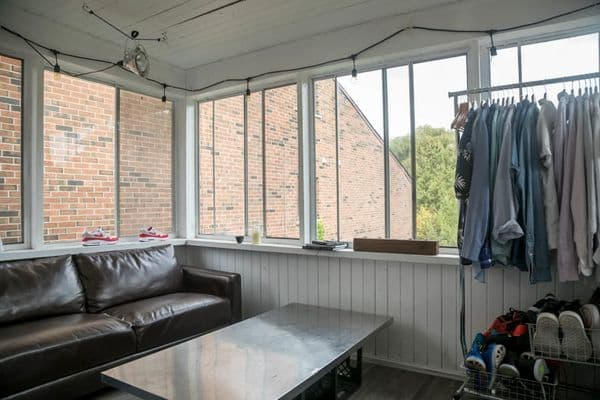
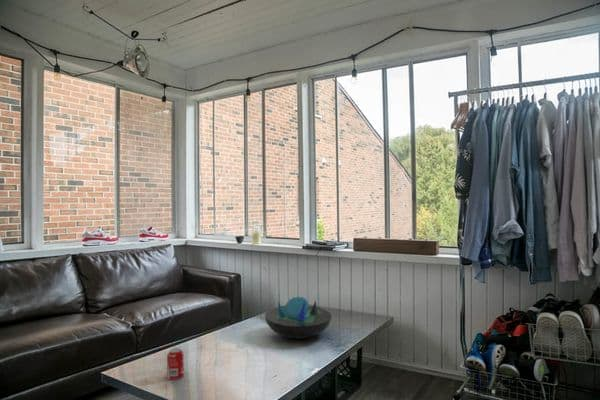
+ decorative bowl [264,295,333,340]
+ beverage can [166,347,185,381]
